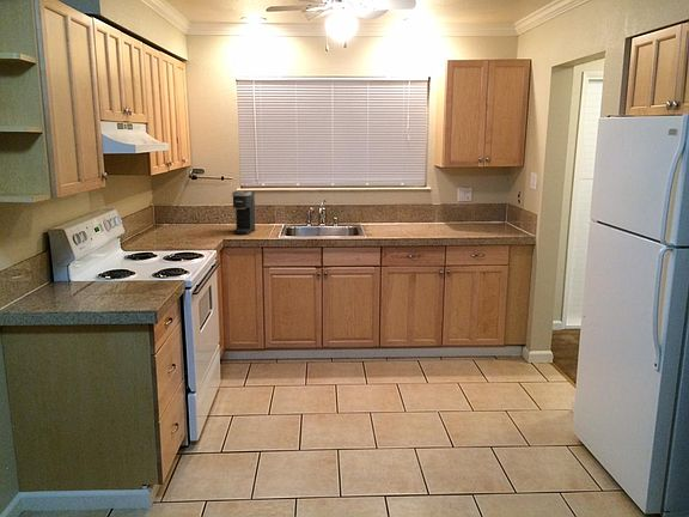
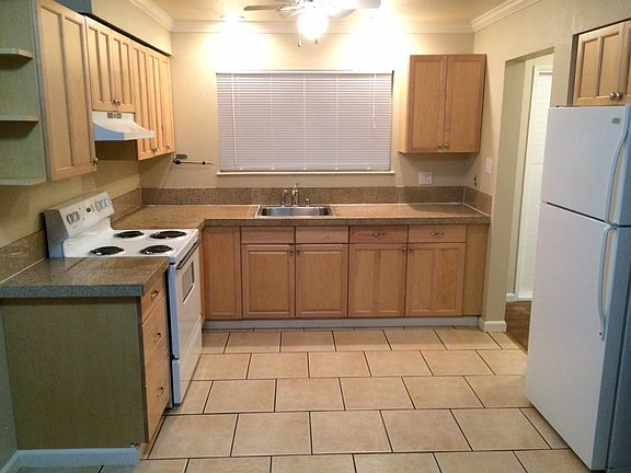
- coffee maker [231,190,256,236]
